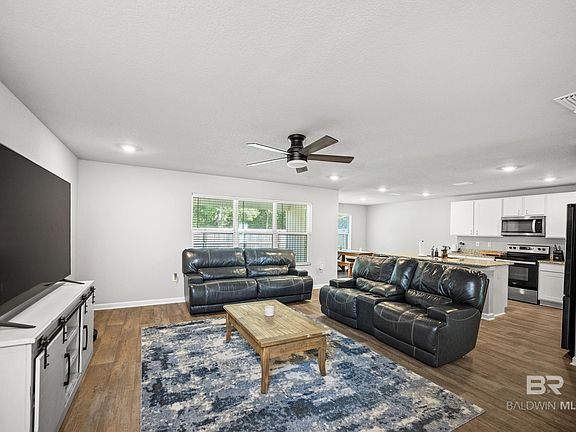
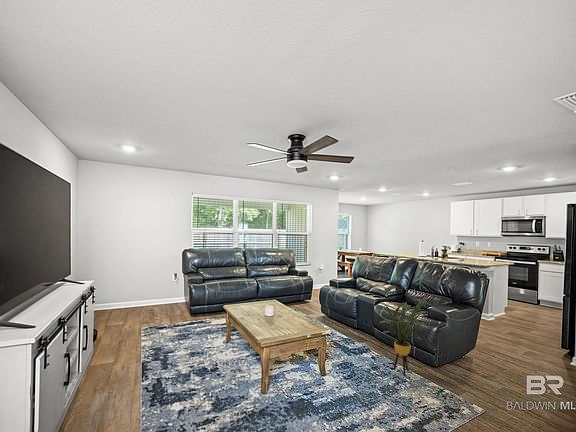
+ house plant [379,296,429,377]
